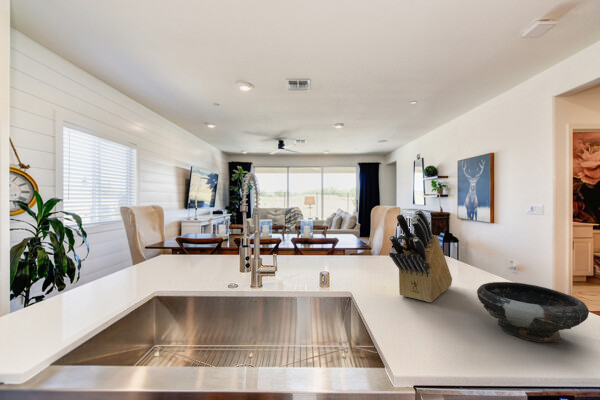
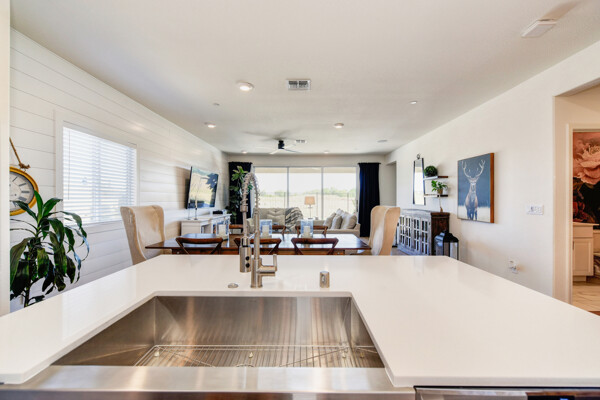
- bowl [476,281,590,343]
- knife block [388,209,453,303]
